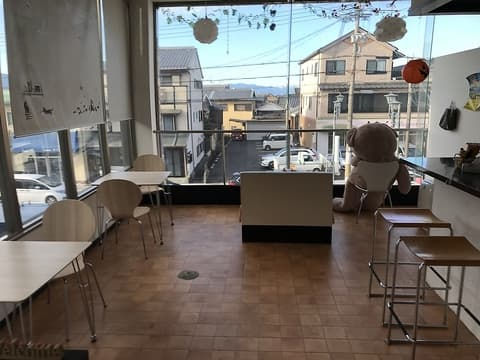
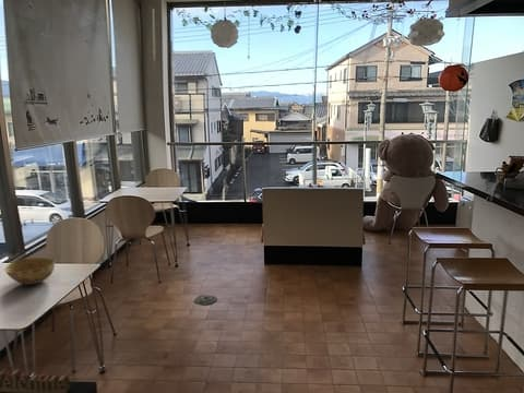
+ bowl [3,257,56,286]
